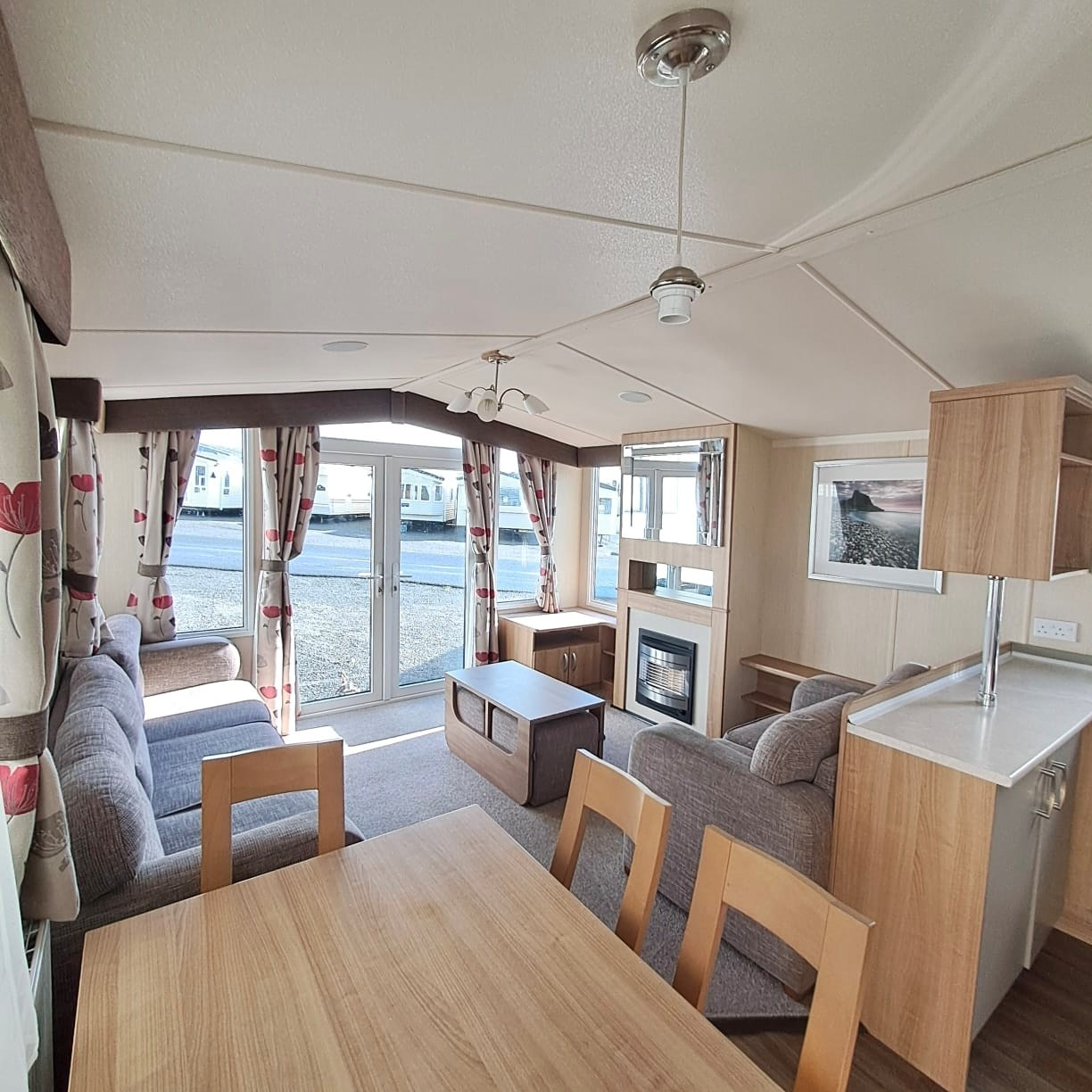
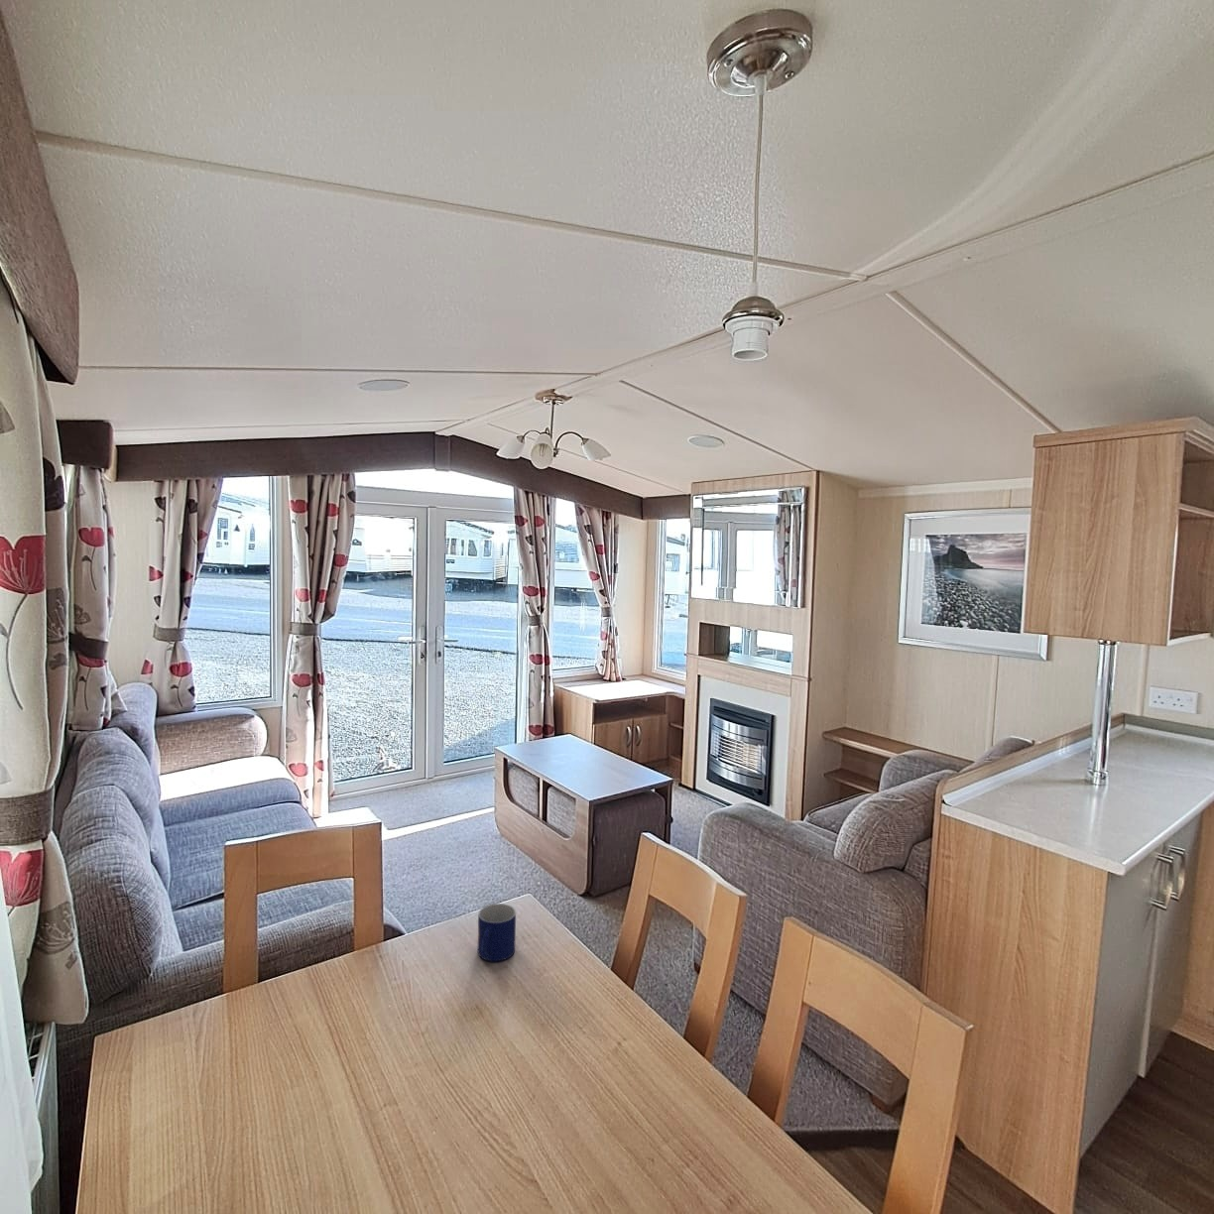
+ mug [477,903,517,962]
